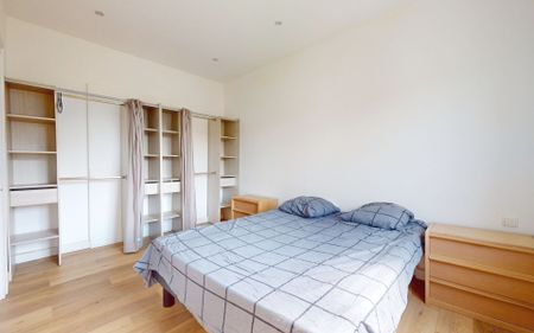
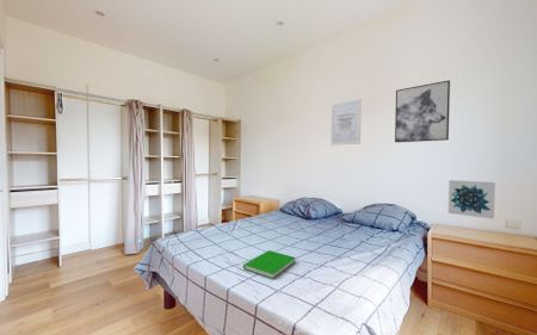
+ wall art [448,179,496,221]
+ book [242,249,296,280]
+ wall art [329,98,363,147]
+ wall art [394,80,451,143]
